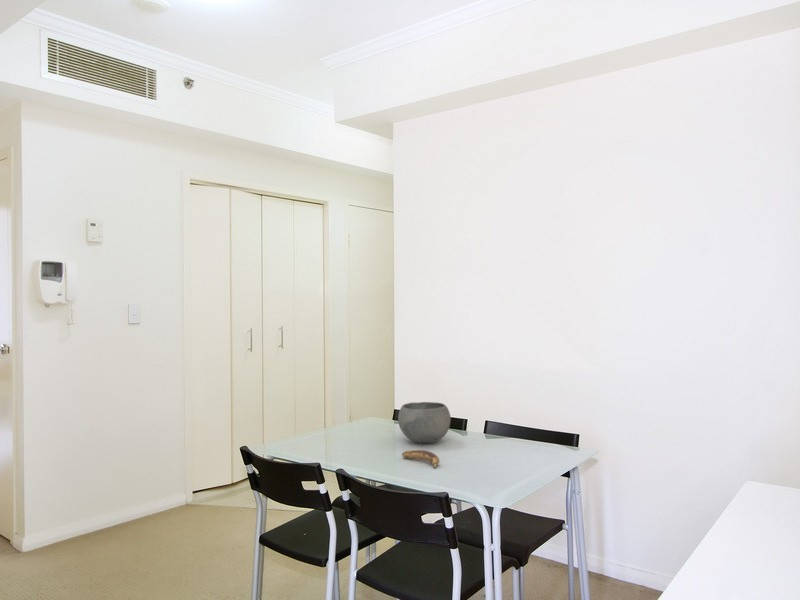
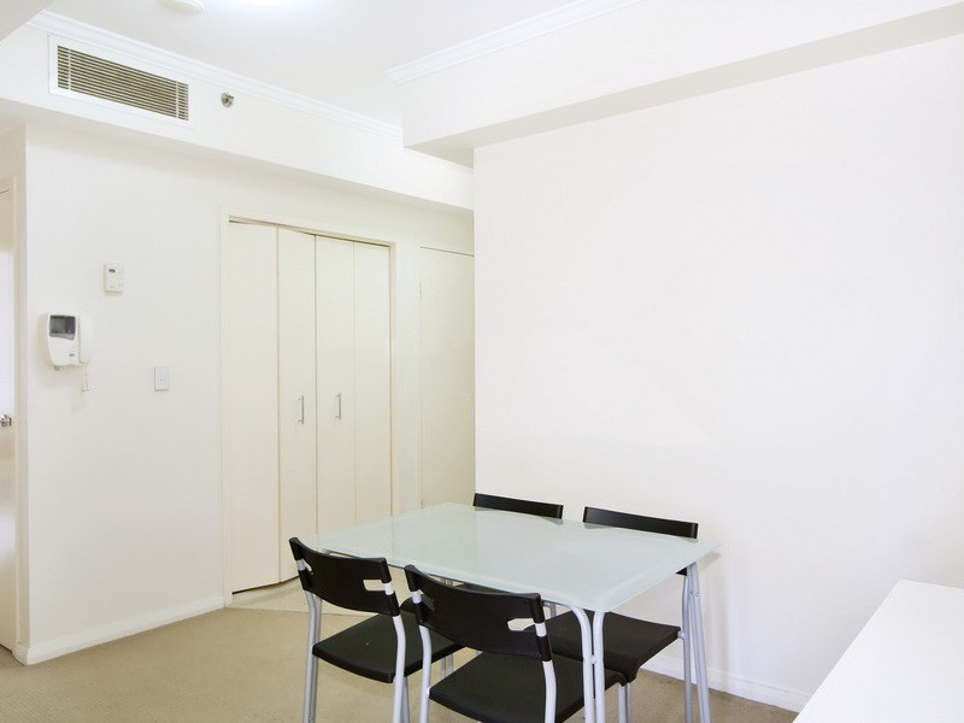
- banana [401,449,440,469]
- bowl [397,401,452,444]
